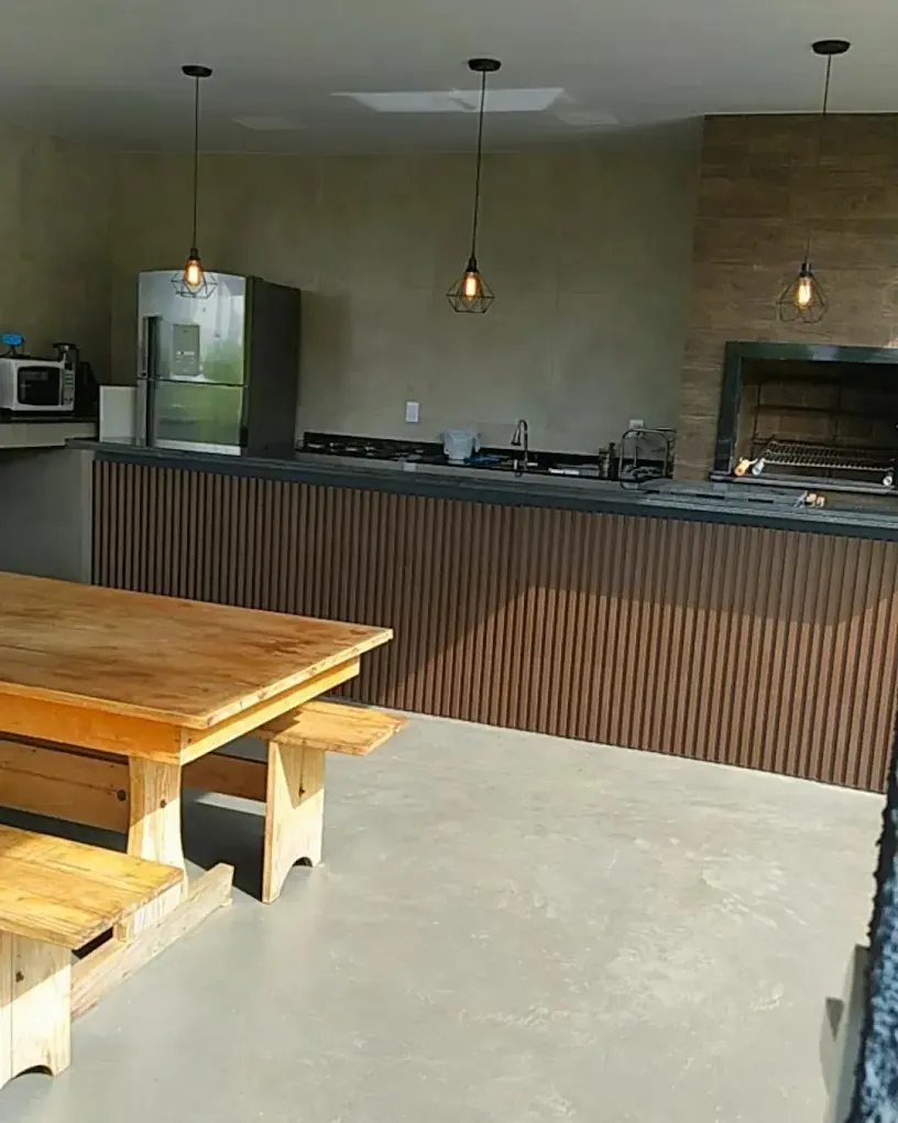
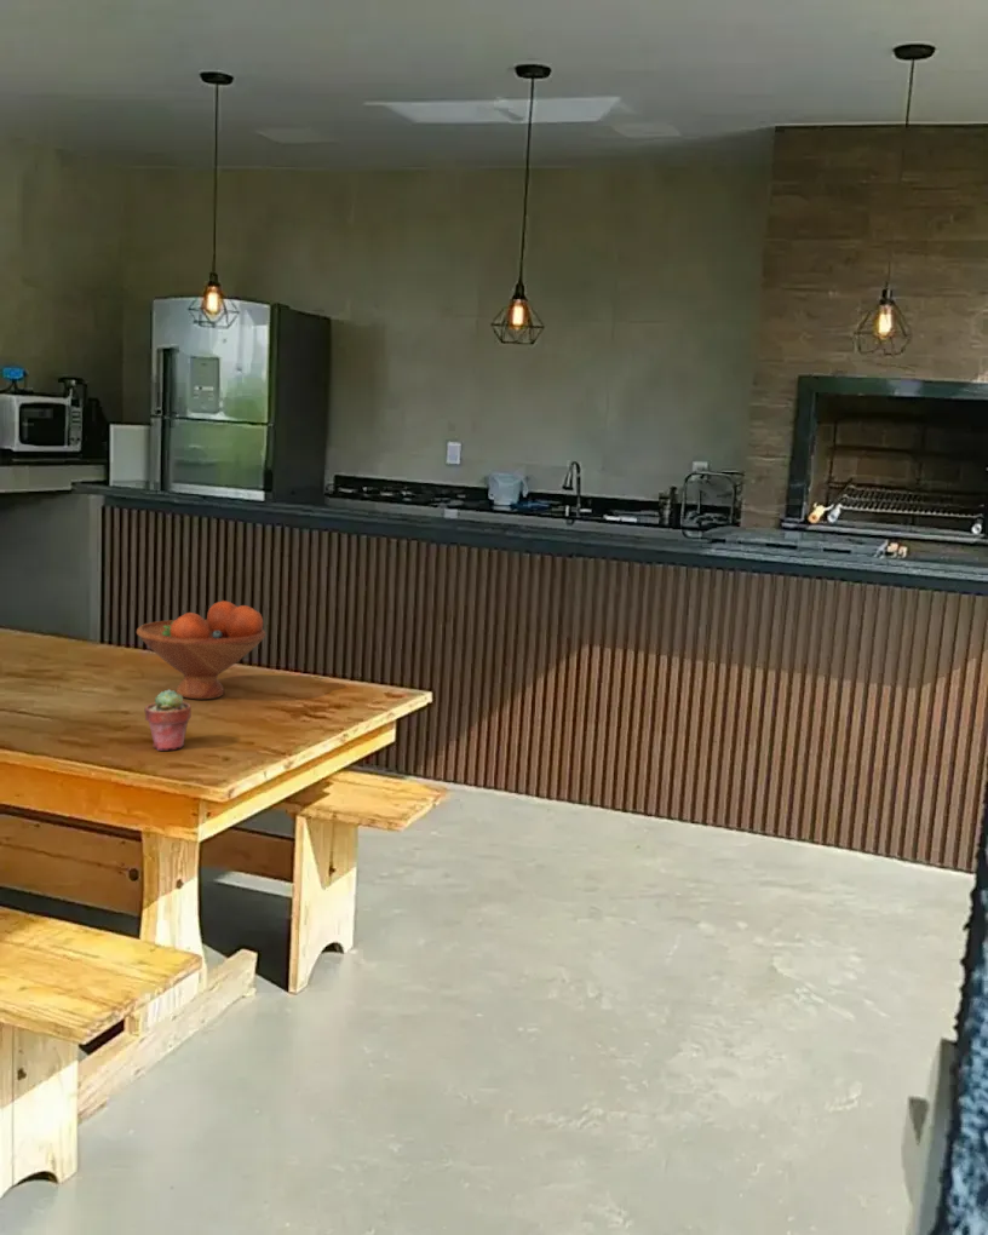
+ potted succulent [144,688,193,752]
+ fruit bowl [136,599,268,700]
